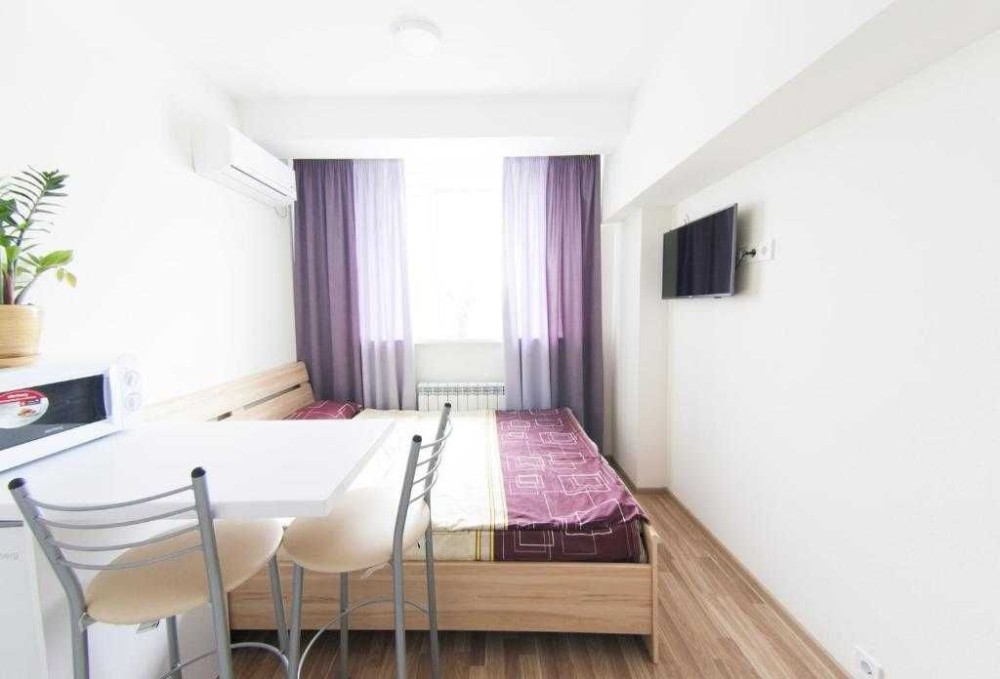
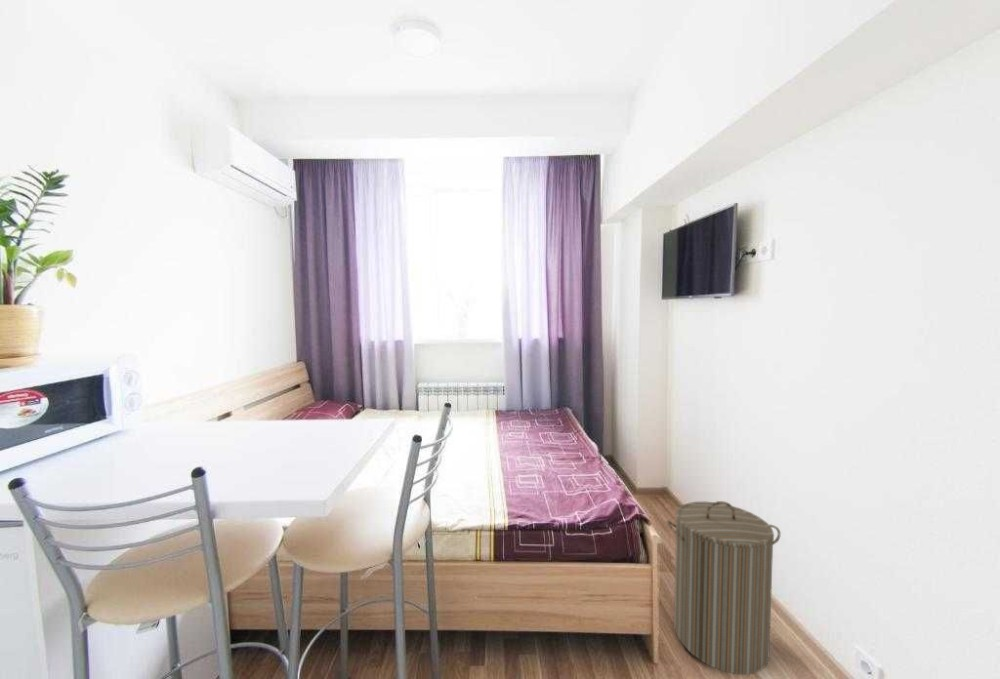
+ laundry hamper [665,500,782,675]
